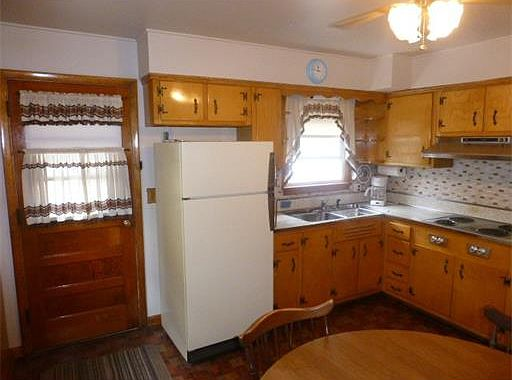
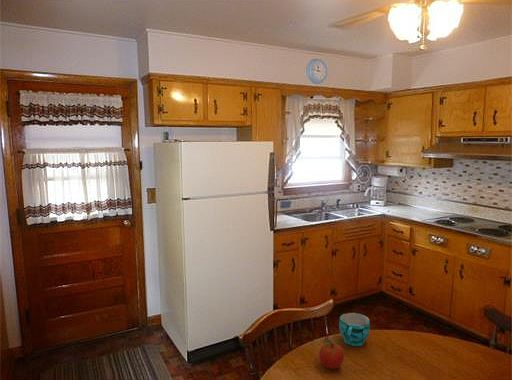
+ fruit [318,339,345,370]
+ cup [338,312,371,347]
